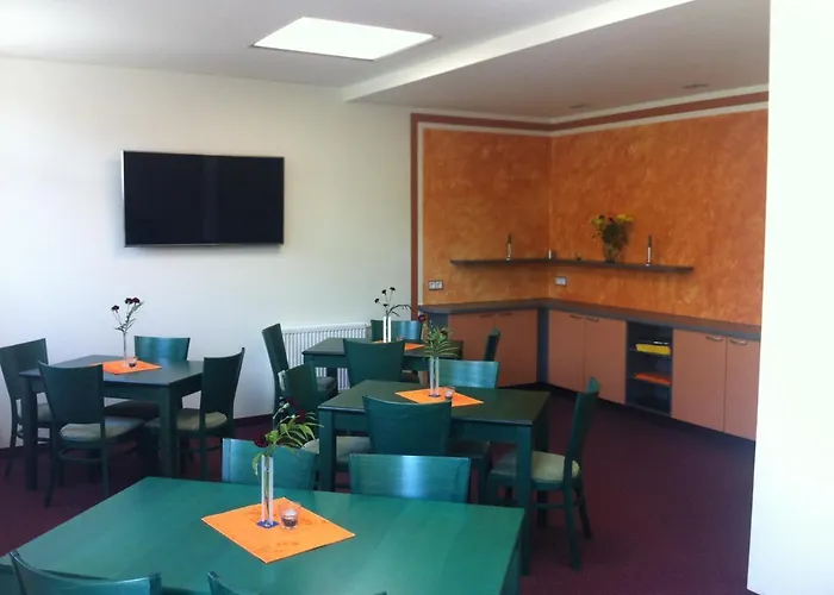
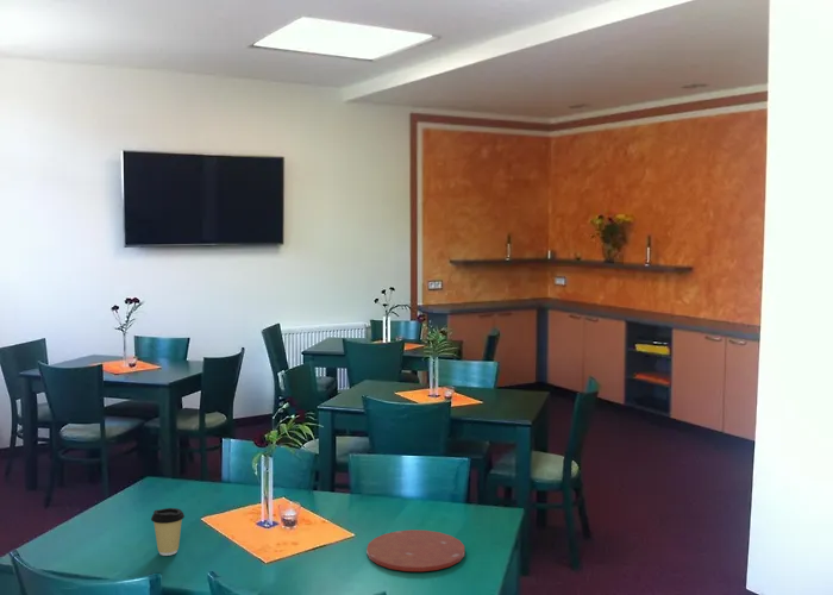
+ coffee cup [150,507,186,557]
+ plate [365,528,465,572]
